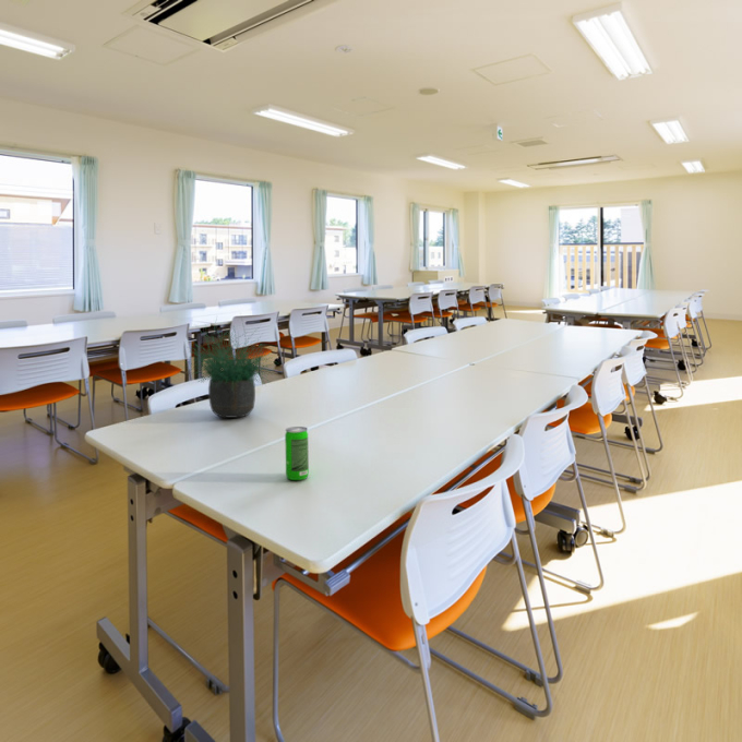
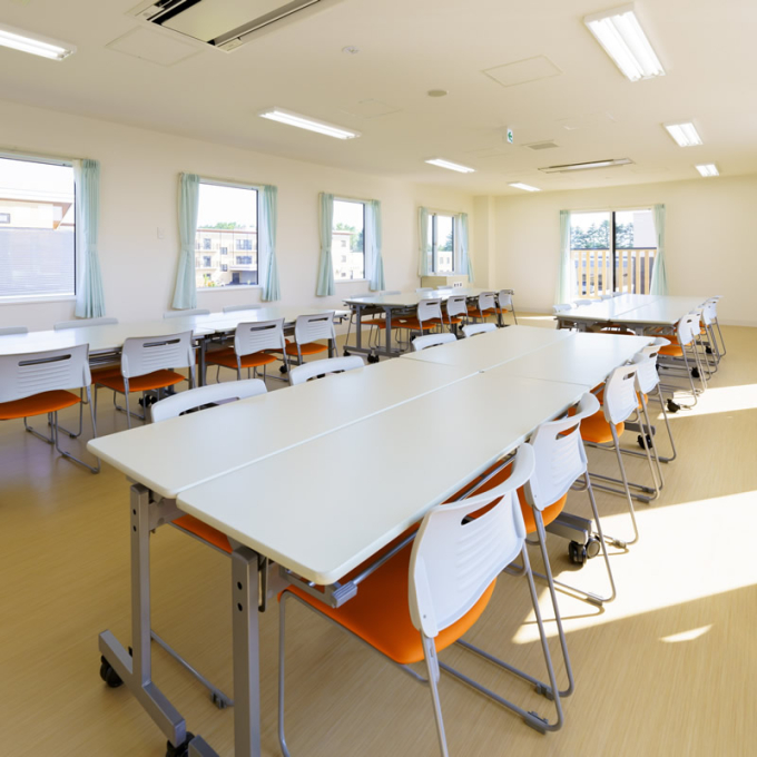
- potted plant [181,313,278,419]
- beverage can [284,426,310,481]
